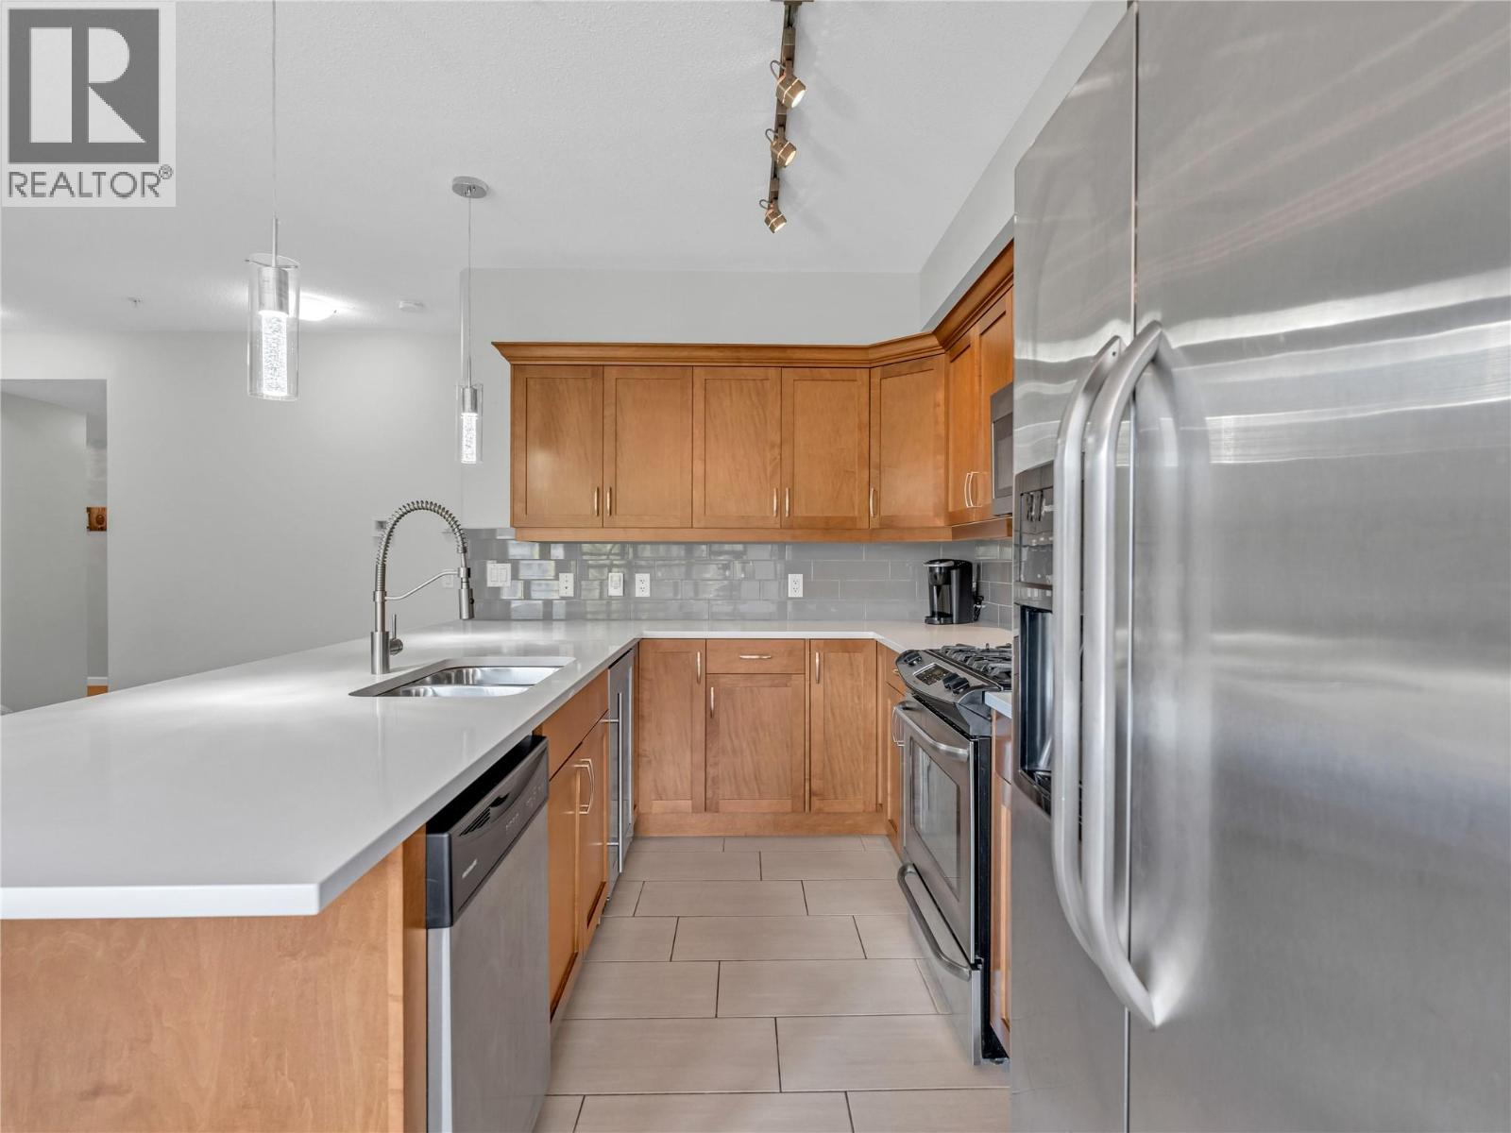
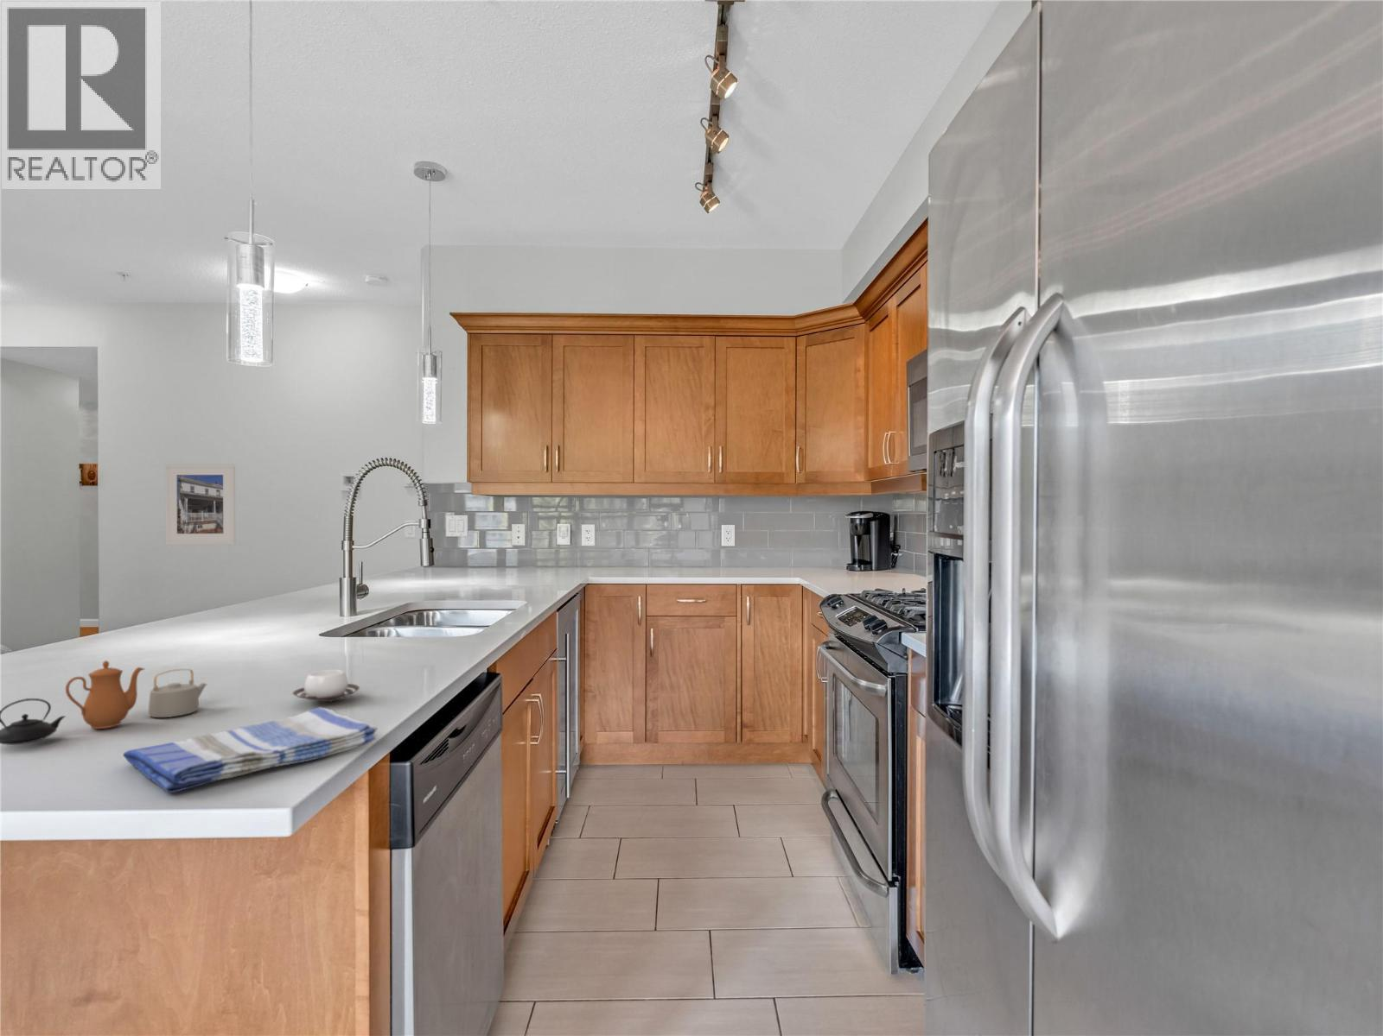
+ teapot [0,659,208,745]
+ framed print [164,464,236,545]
+ dish towel [122,707,379,793]
+ cup [291,669,360,704]
